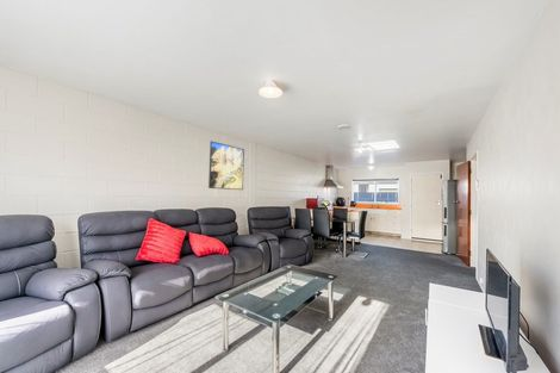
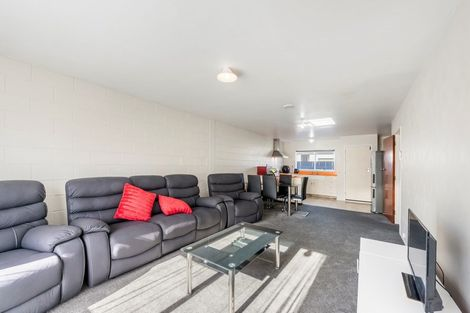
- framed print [207,139,245,191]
